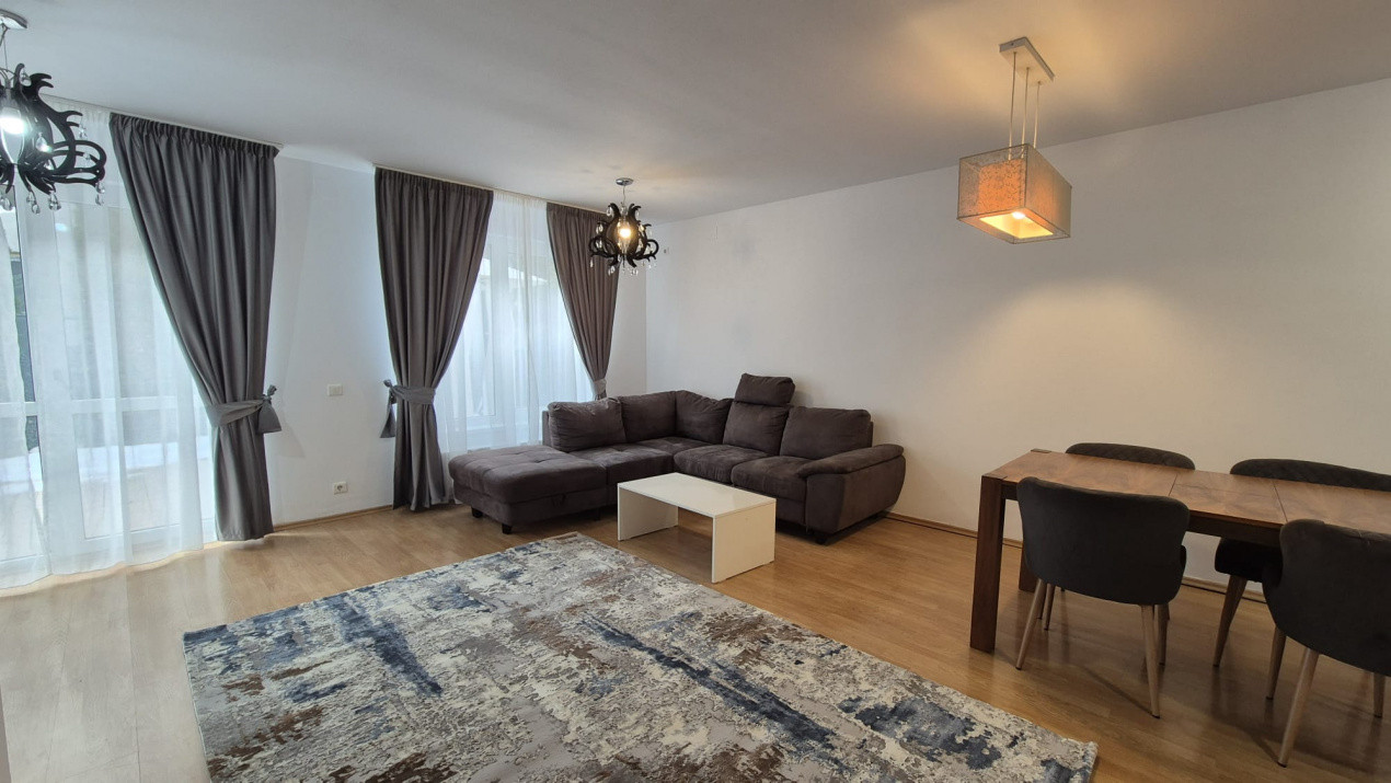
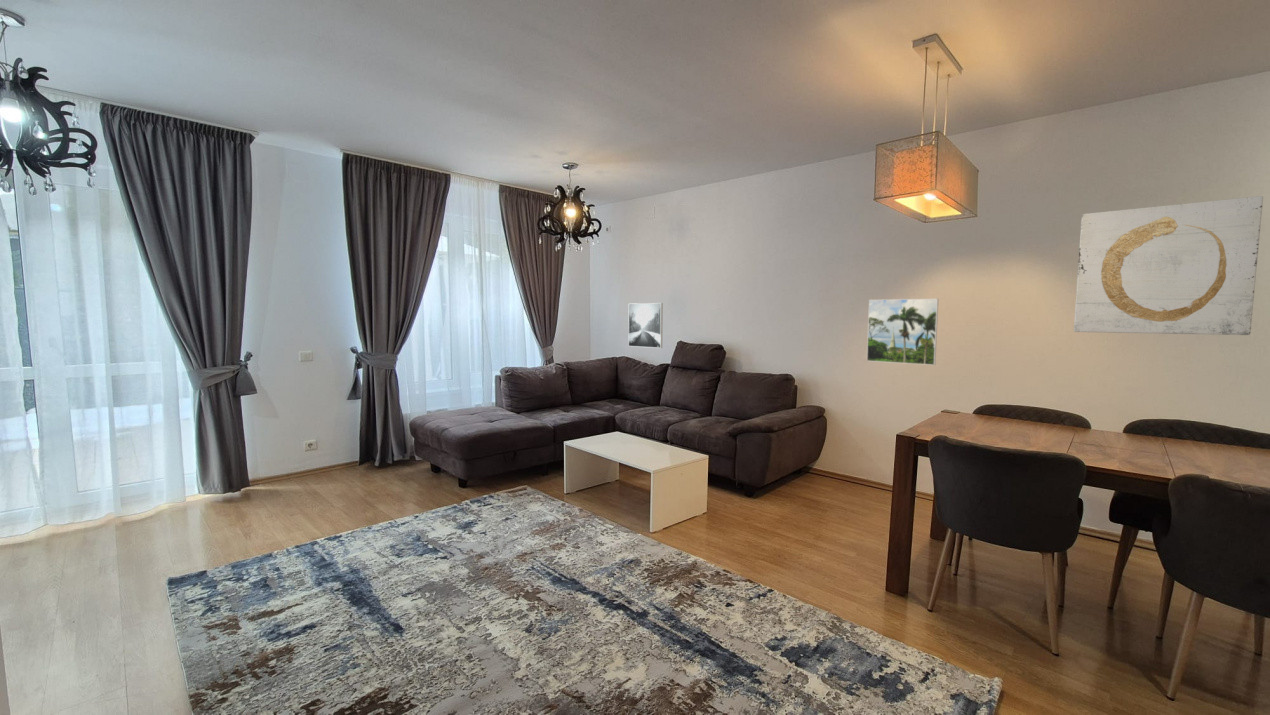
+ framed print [628,302,664,349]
+ wall art [1073,195,1264,336]
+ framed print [866,298,940,366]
